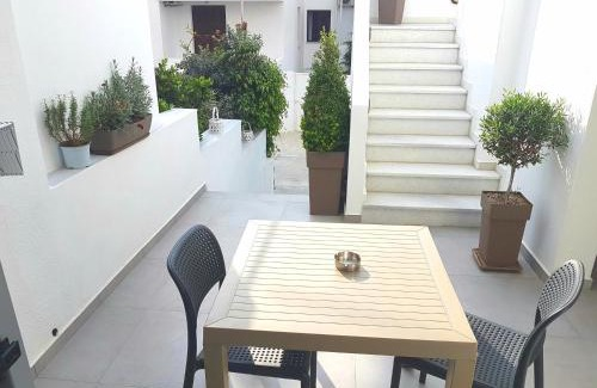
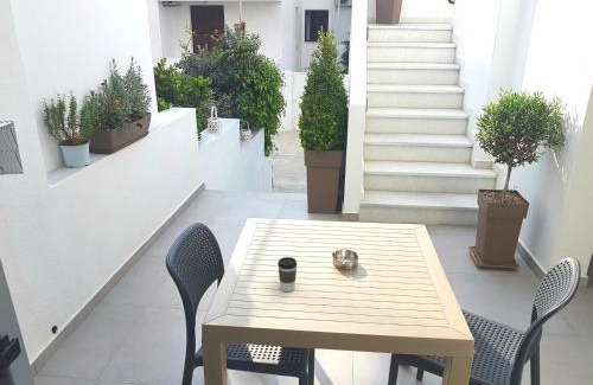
+ coffee cup [276,256,299,293]
